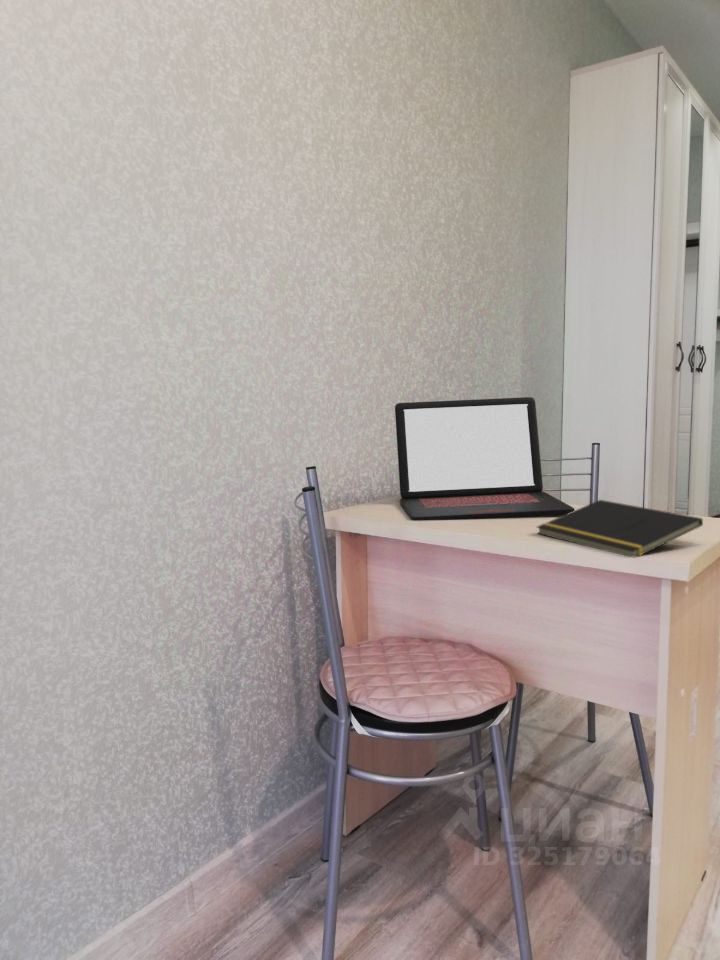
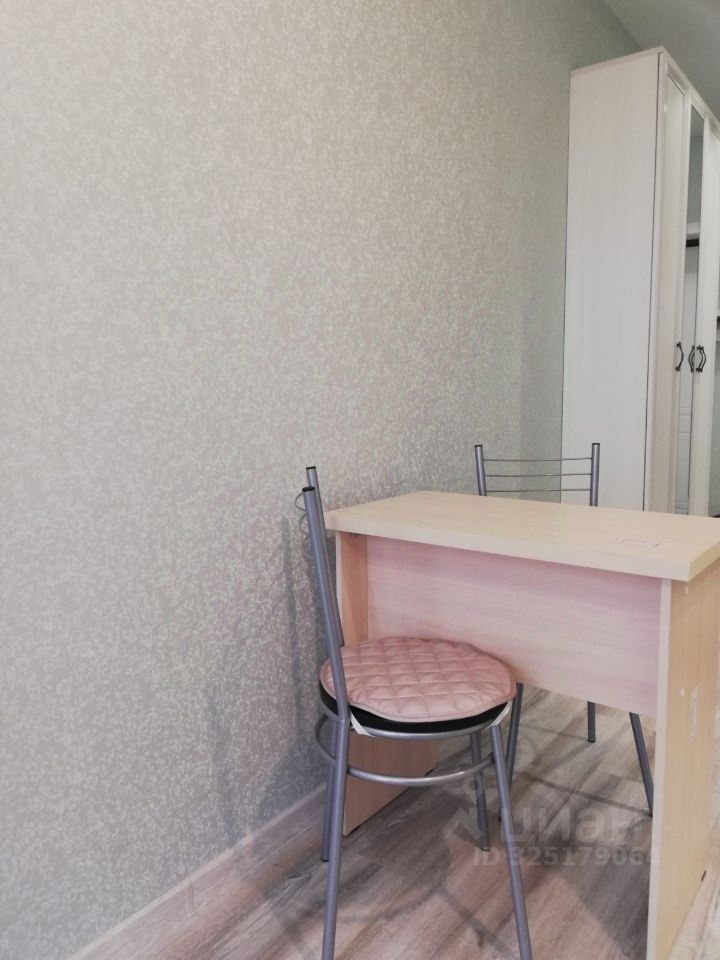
- notepad [536,499,704,558]
- laptop [394,396,575,522]
